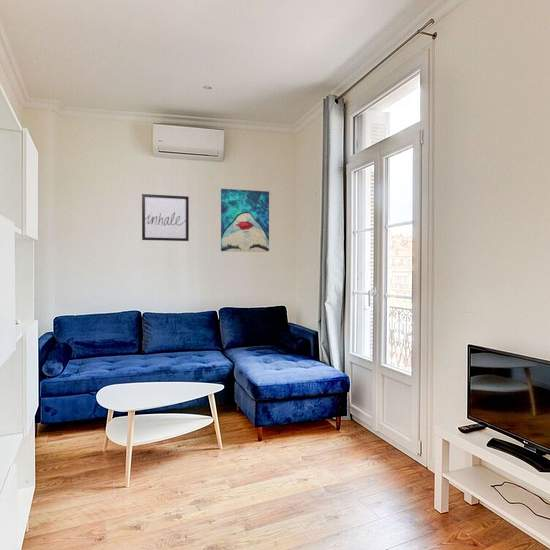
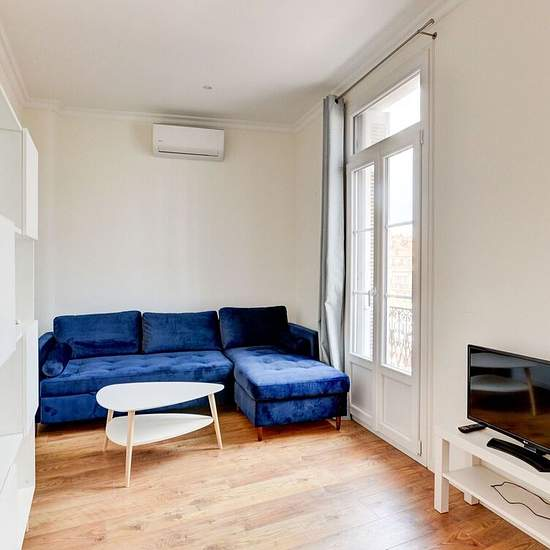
- wall art [220,188,270,253]
- wall art [141,193,190,242]
